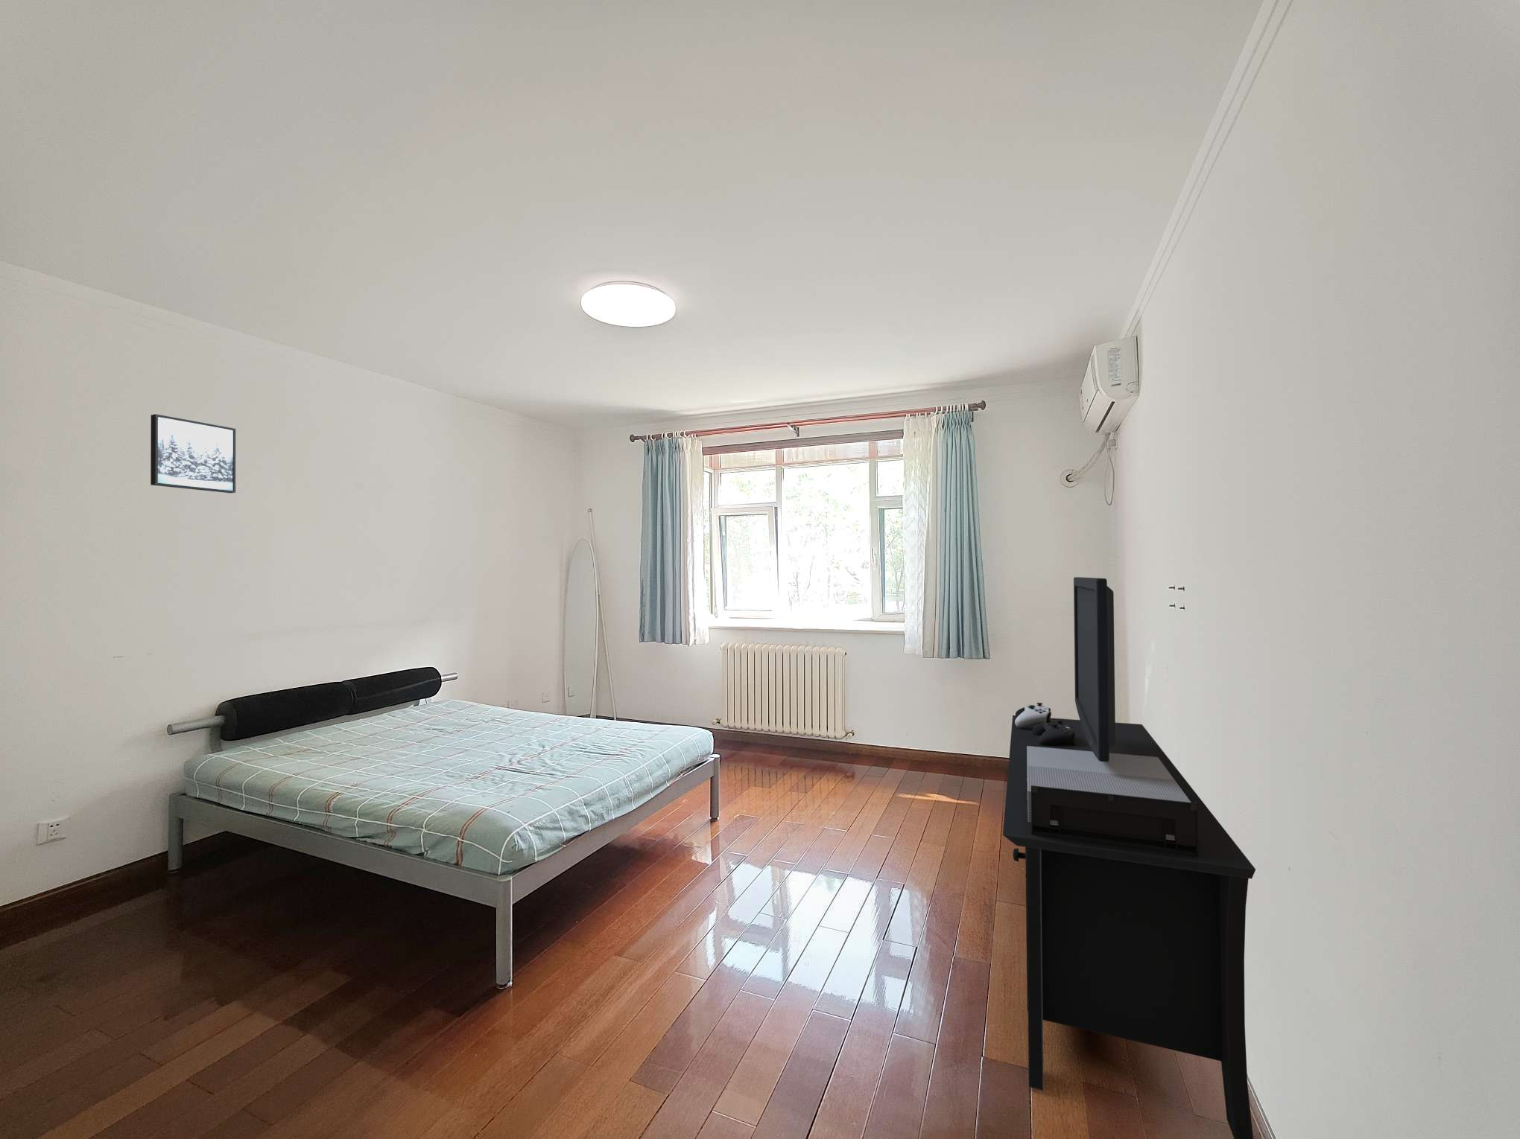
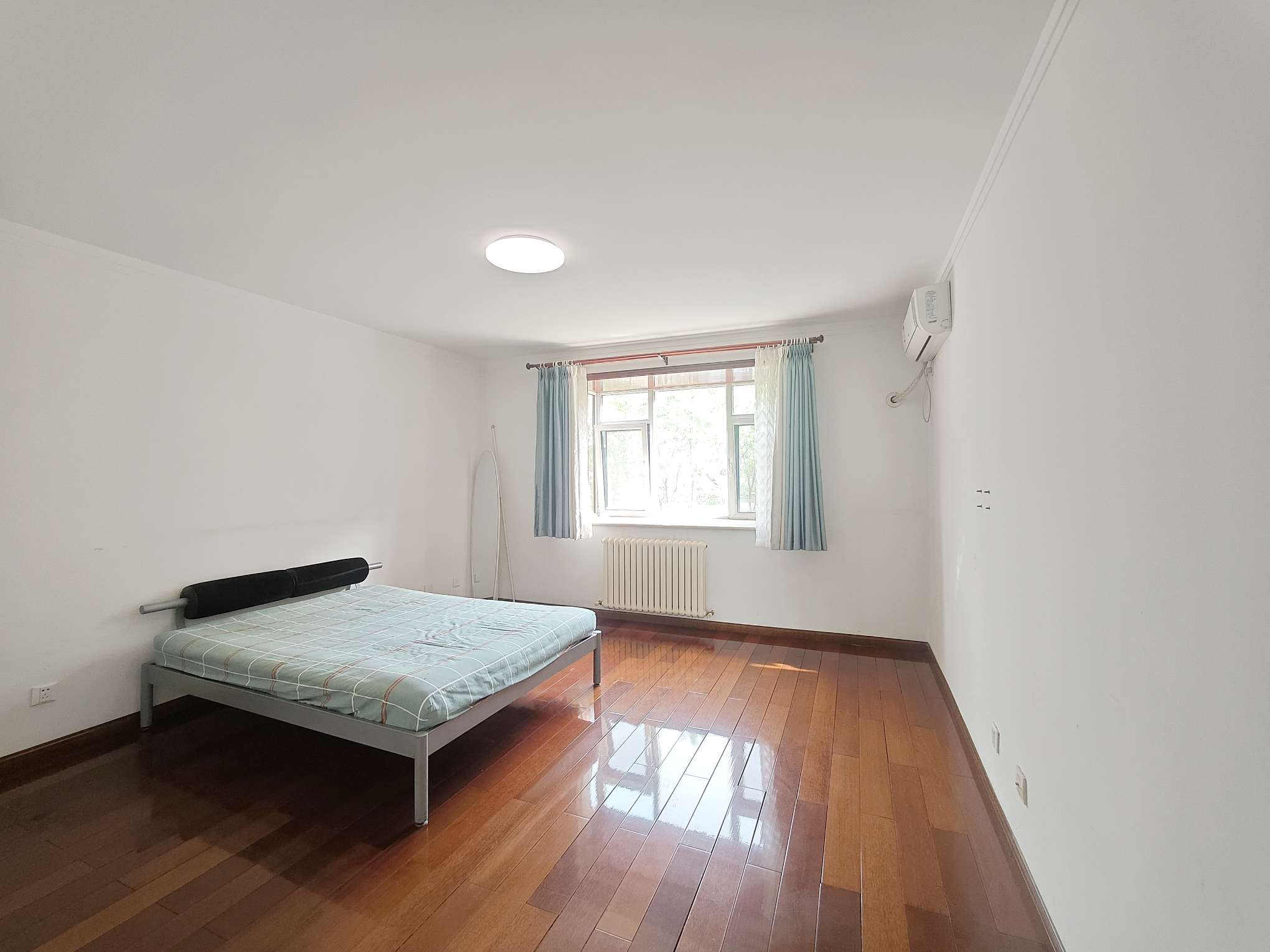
- media console [1002,577,1257,1139]
- wall art [150,413,236,494]
